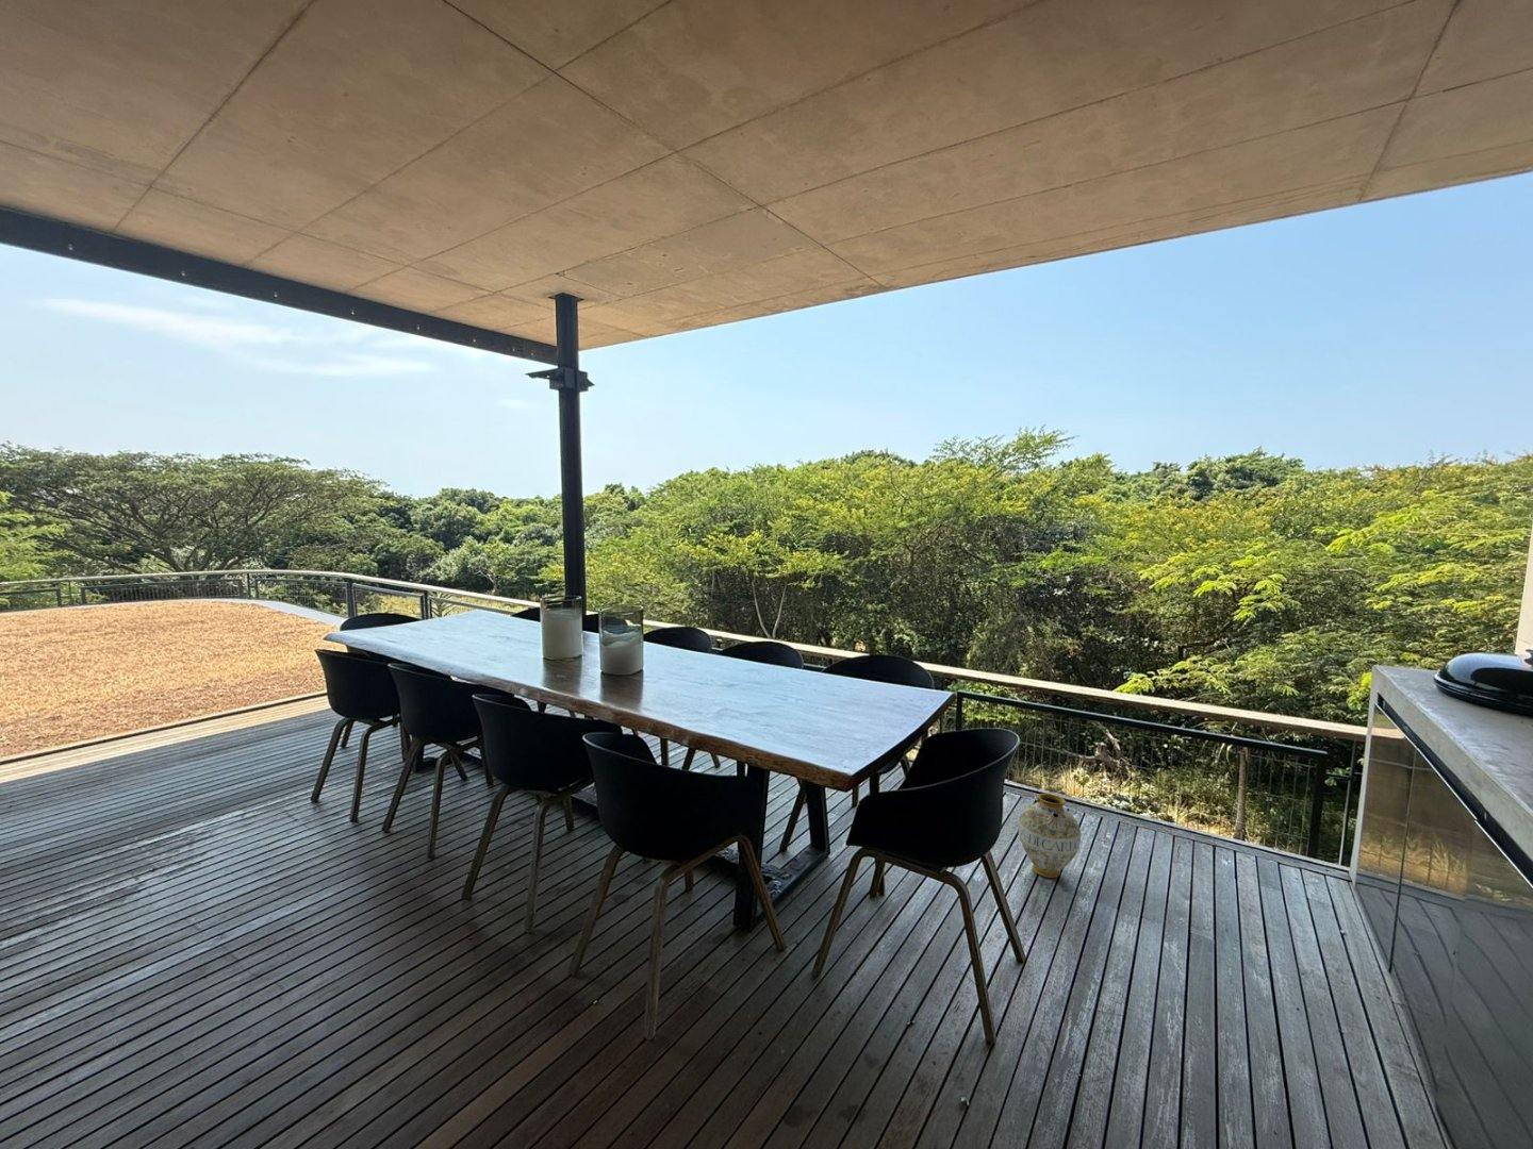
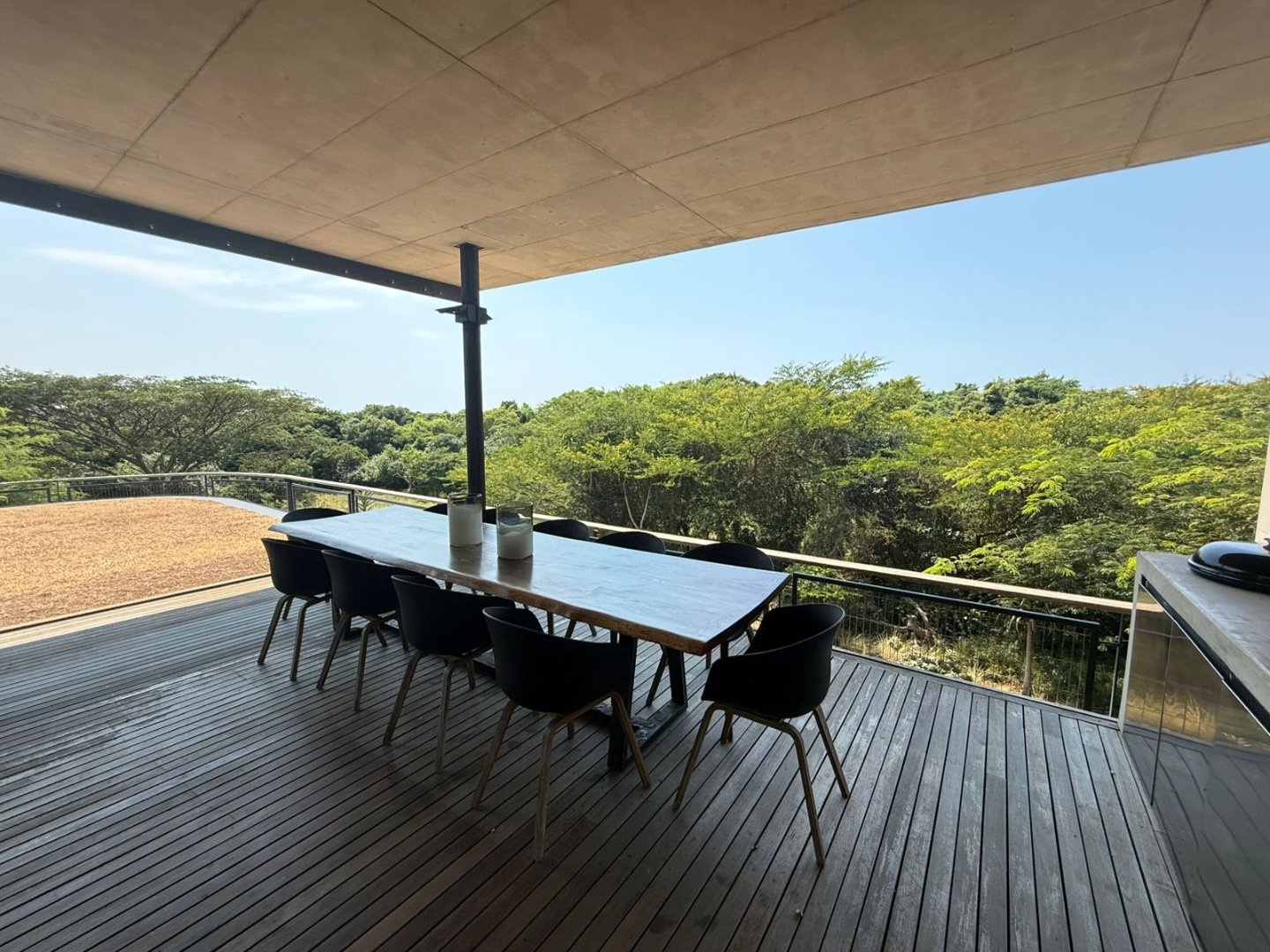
- ceramic jug [1018,793,1082,879]
